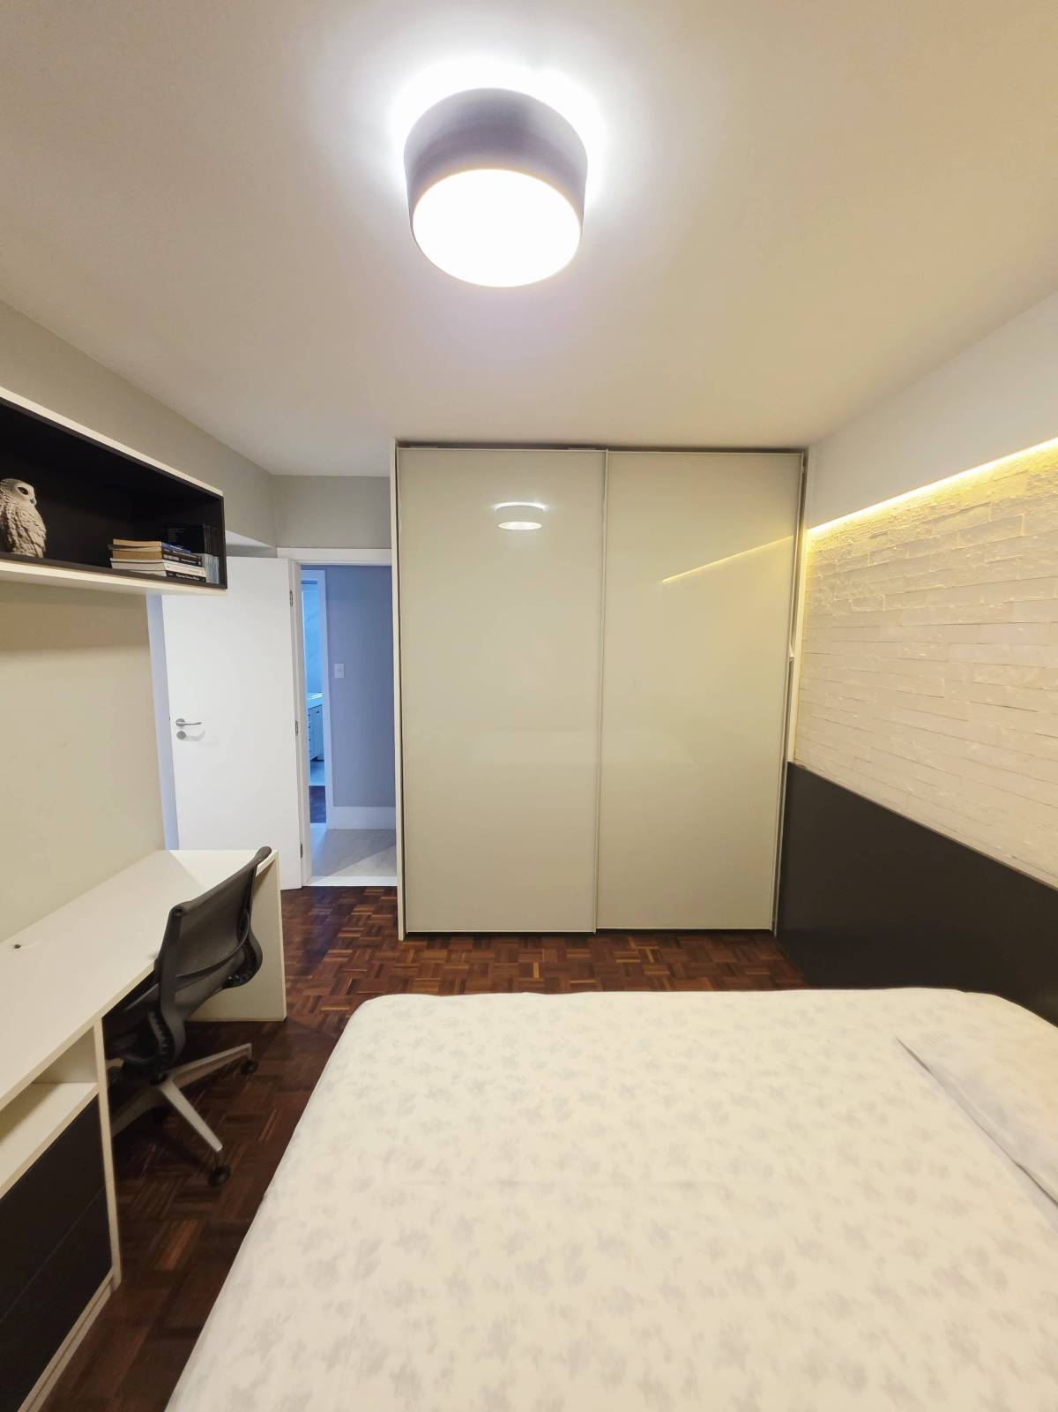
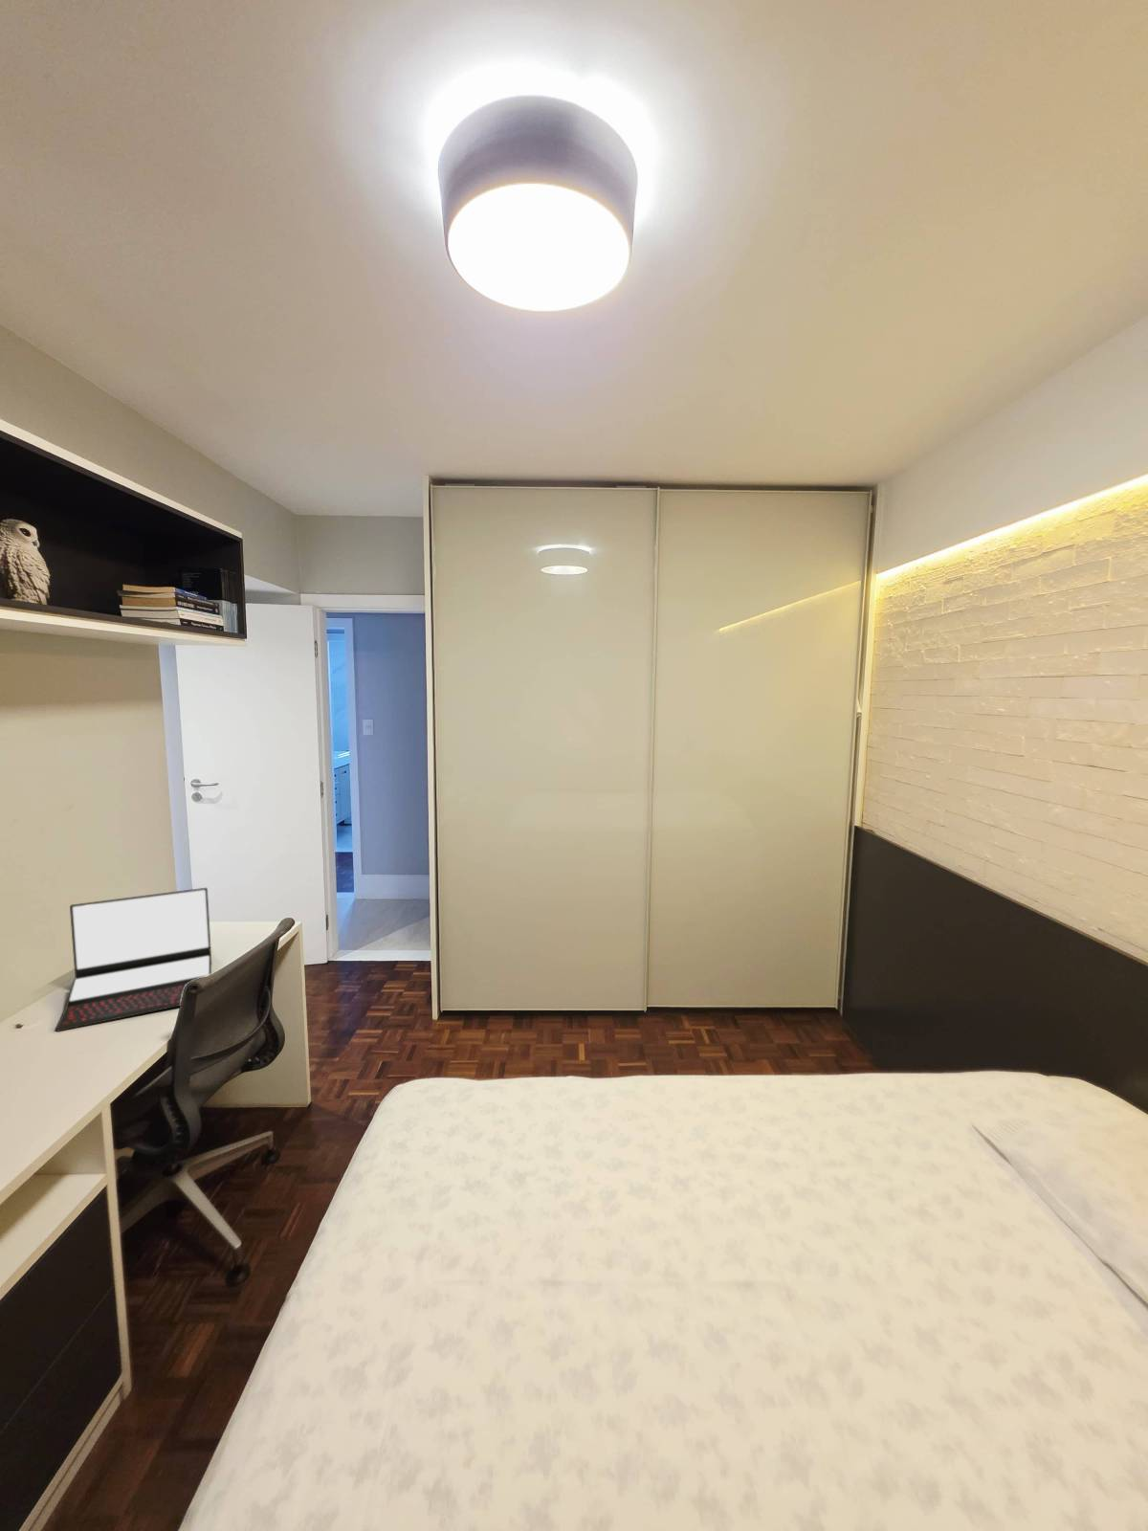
+ laptop [55,887,212,1032]
